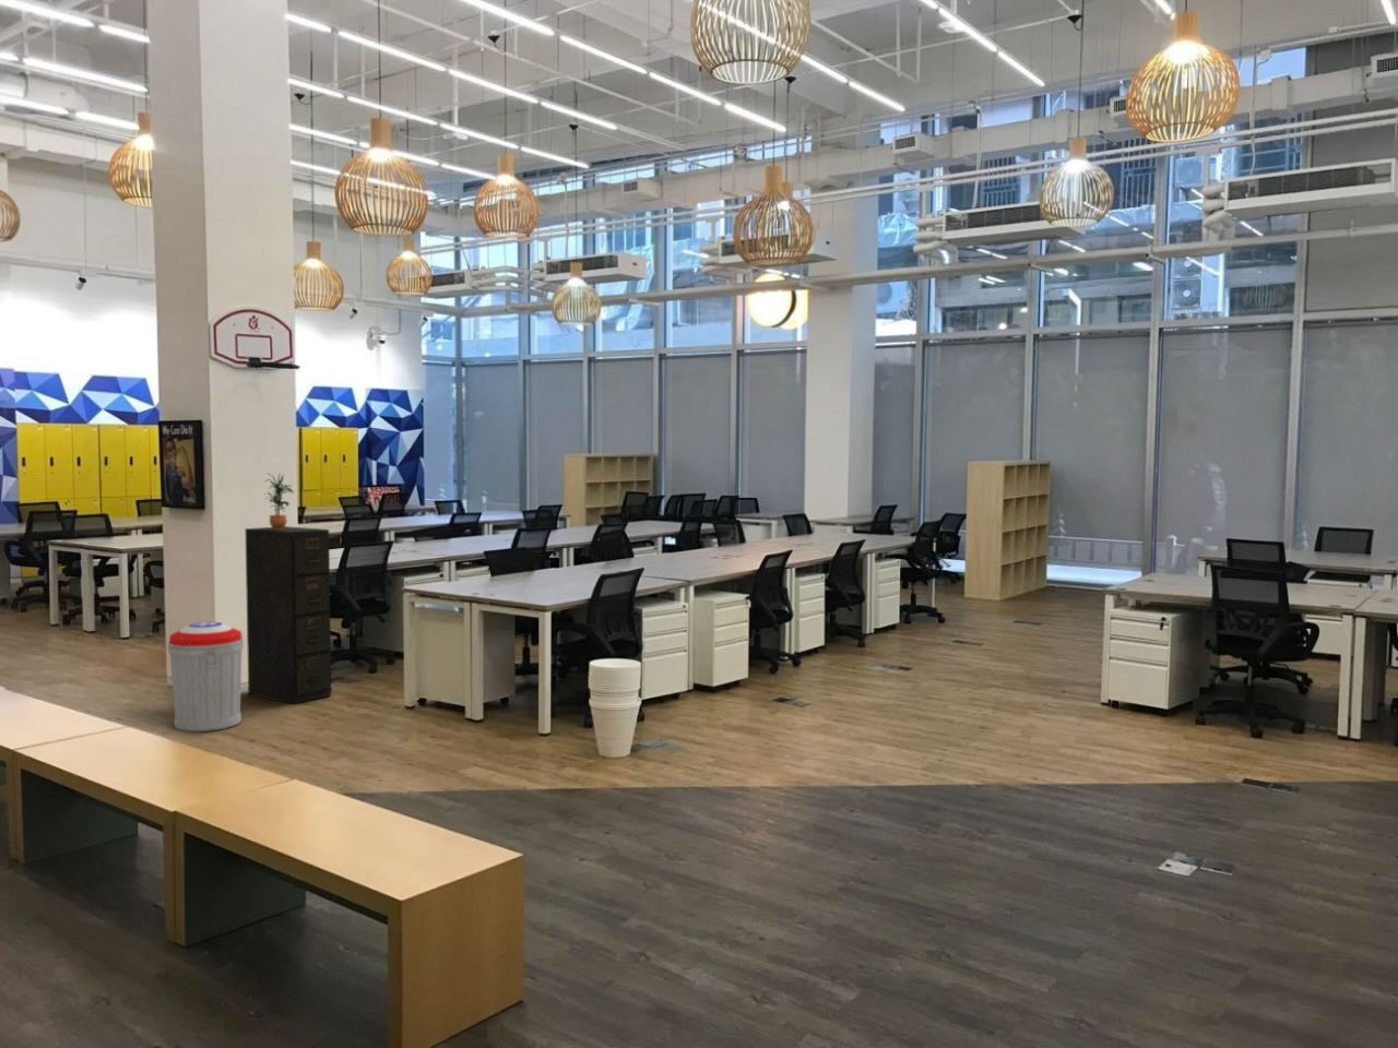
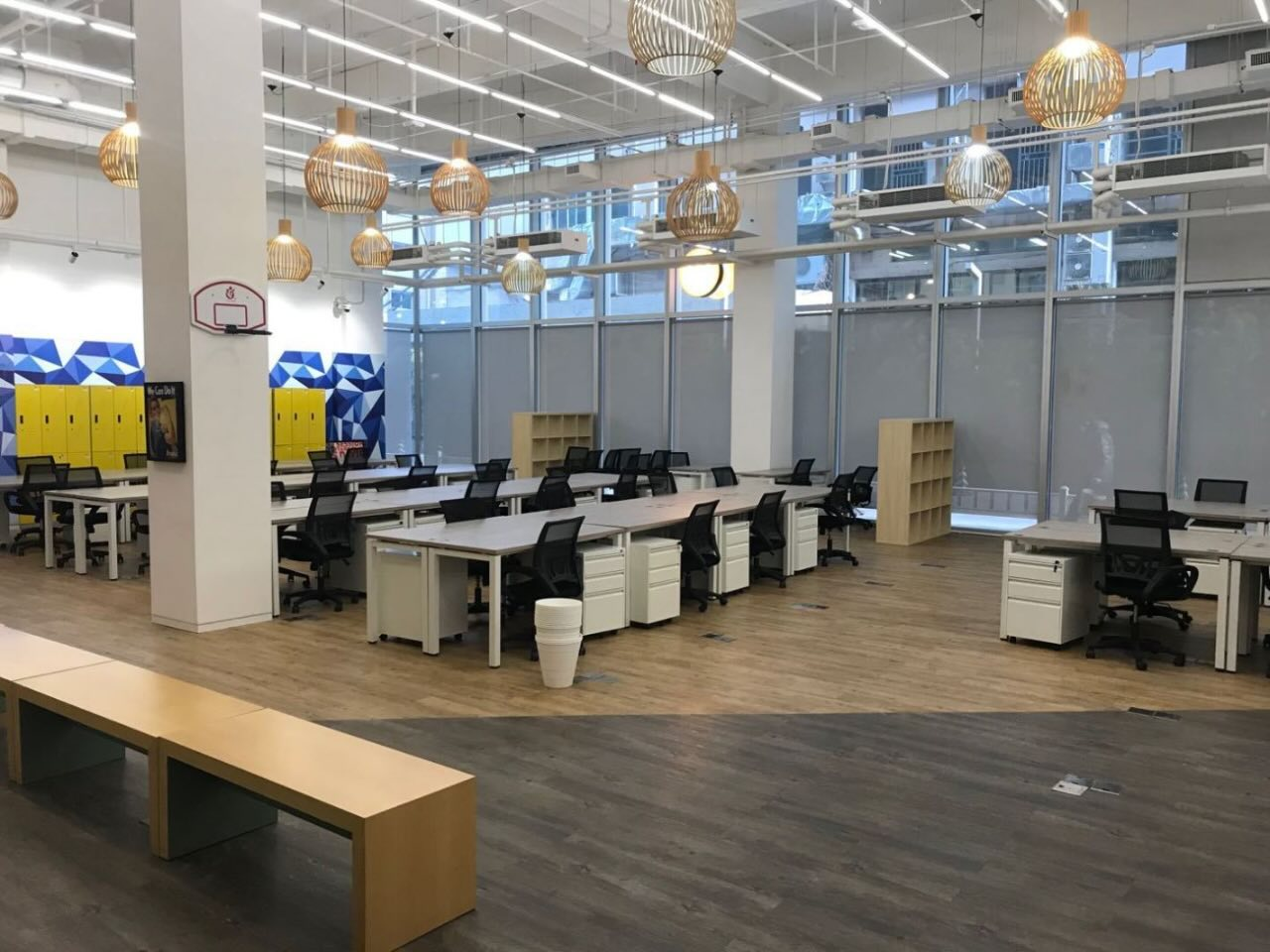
- potted plant [262,471,296,530]
- trash can [167,621,244,732]
- filing cabinet [243,525,332,706]
